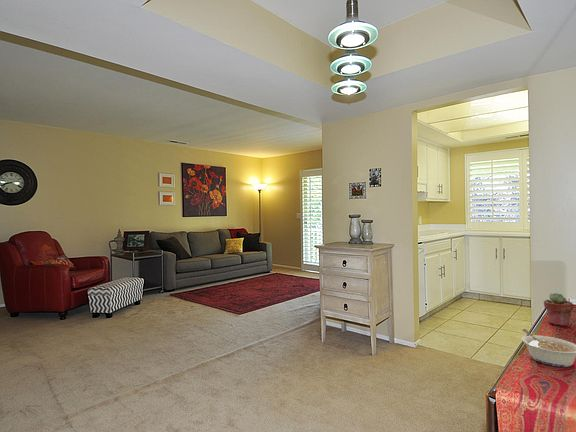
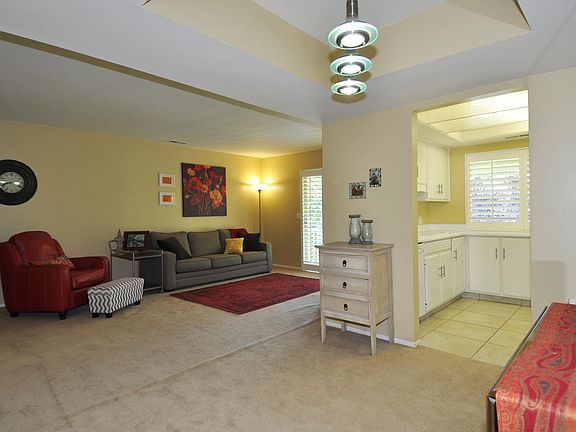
- legume [521,328,576,368]
- potted succulent [543,292,574,327]
